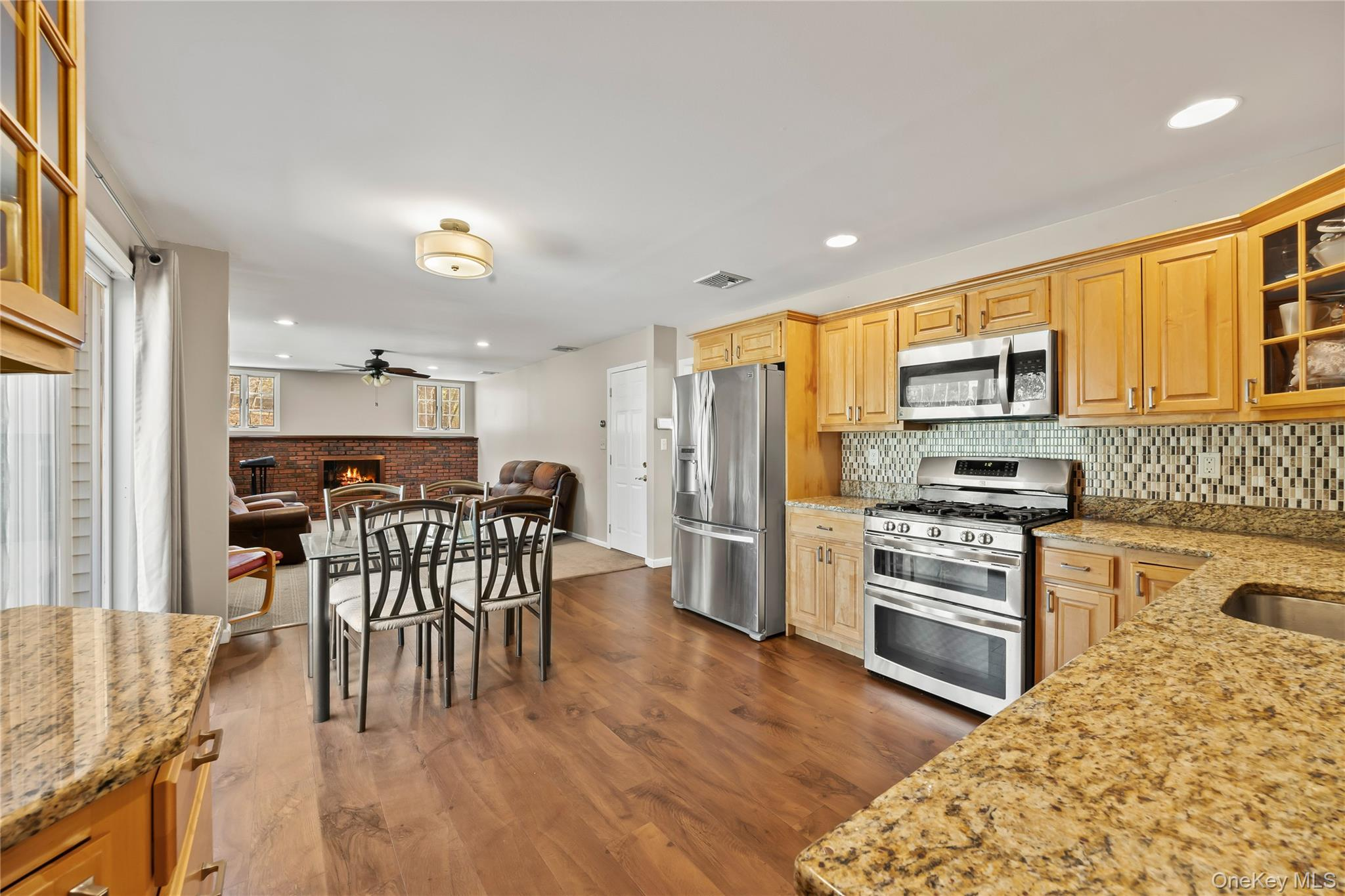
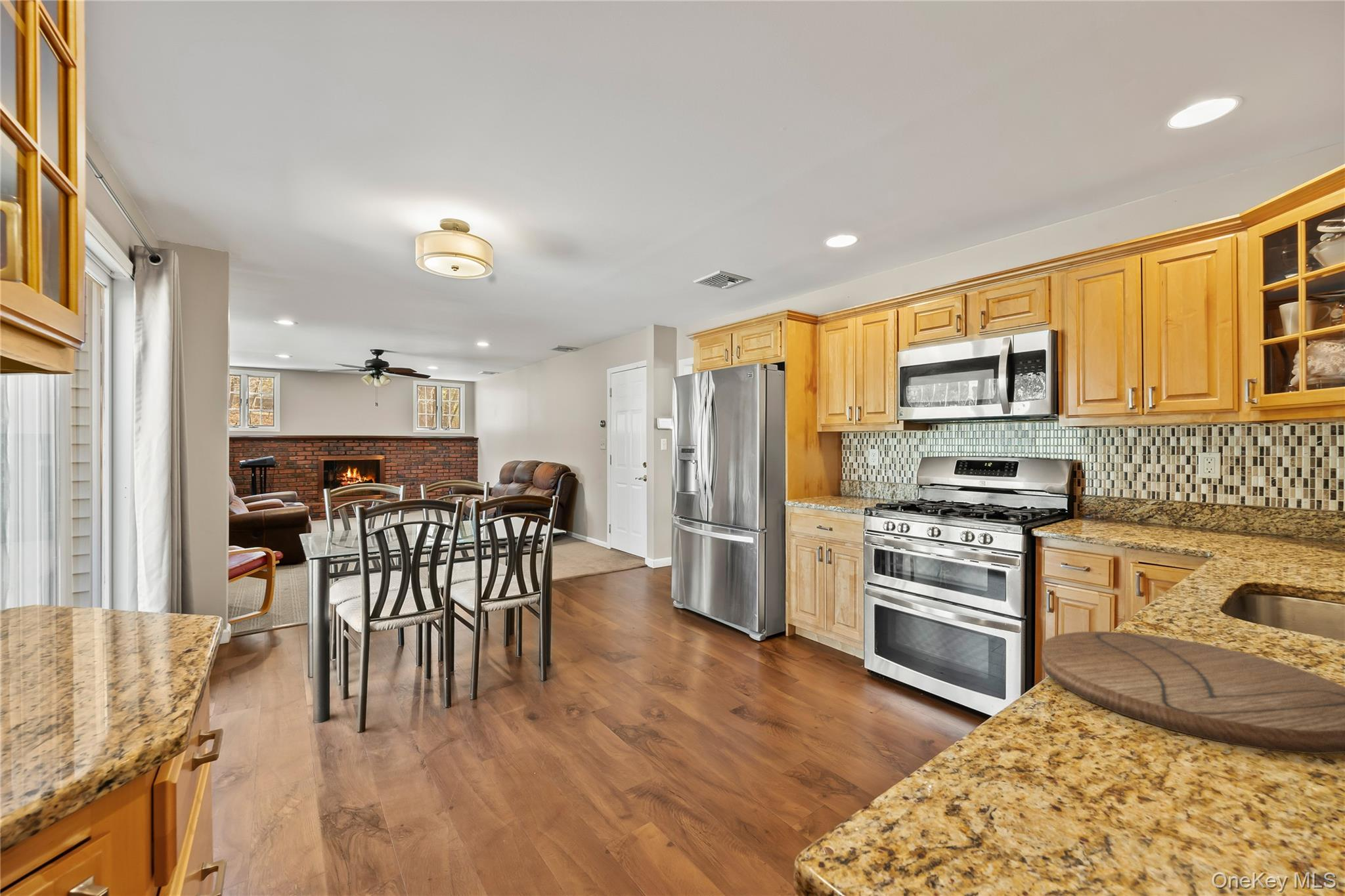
+ cutting board [1041,631,1345,755]
